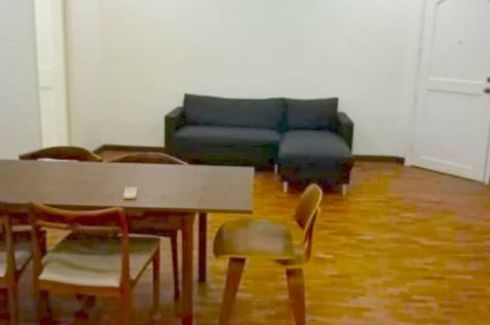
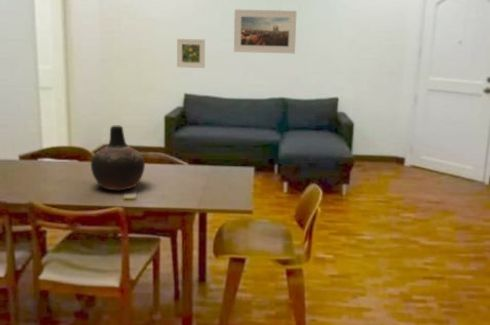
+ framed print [176,38,206,69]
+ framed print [233,9,298,55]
+ vase [90,125,146,191]
